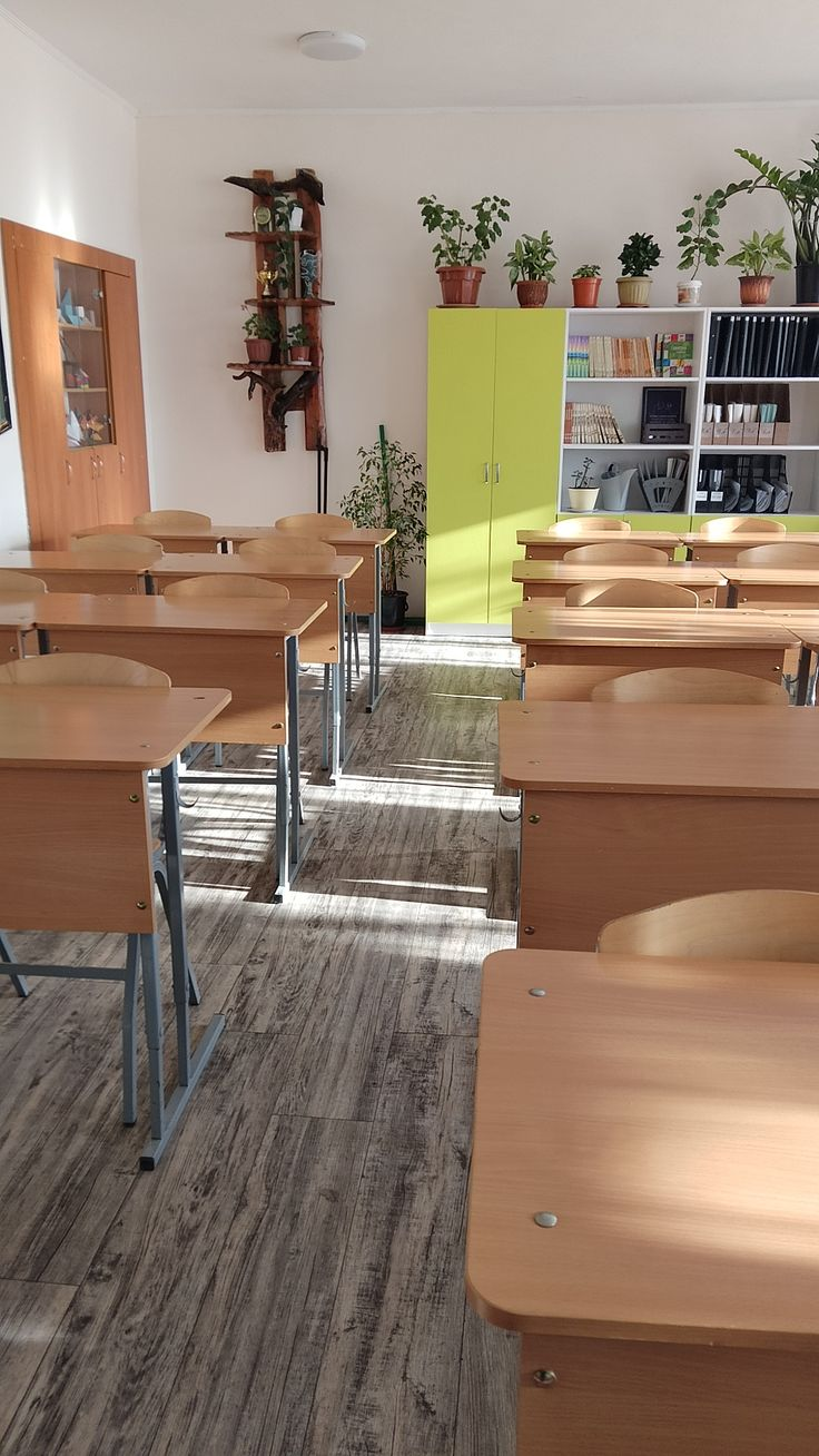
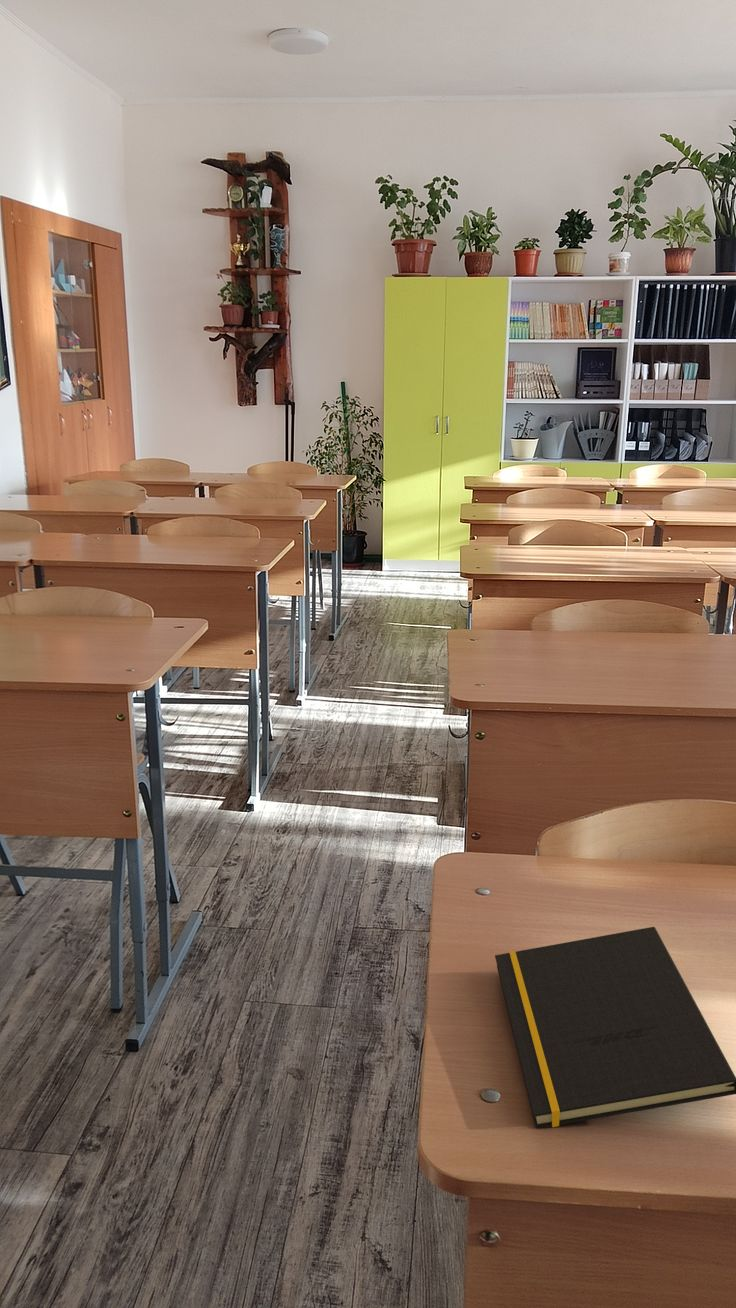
+ notepad [494,926,736,1130]
